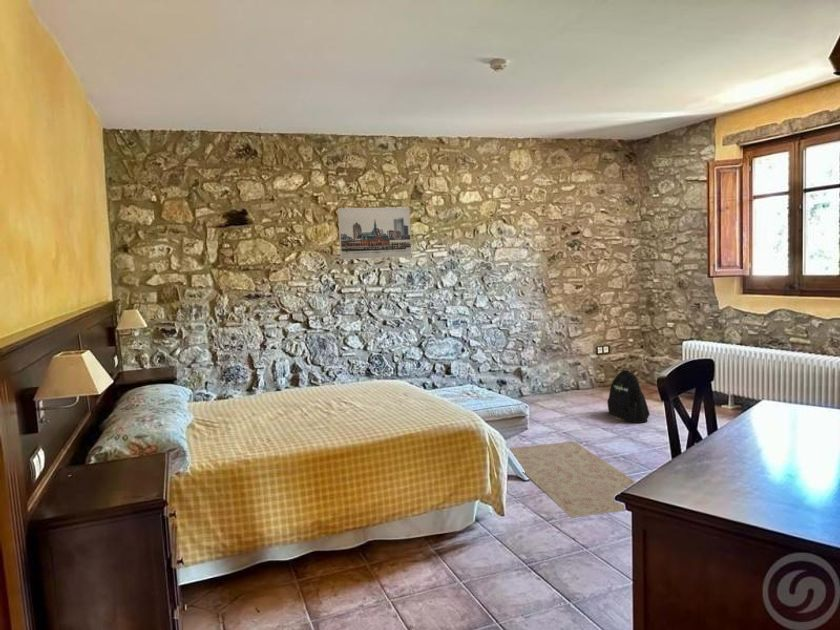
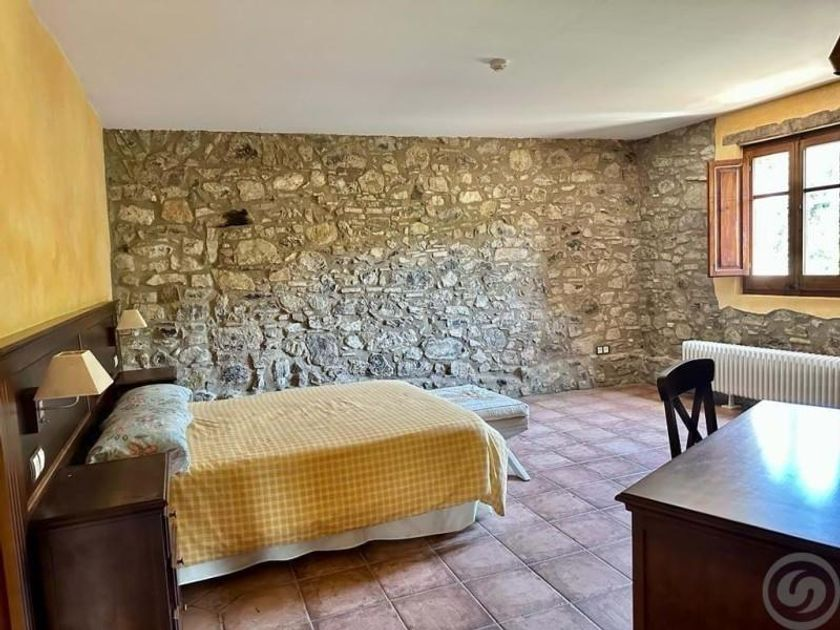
- rug [508,440,636,519]
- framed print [337,206,413,260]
- backpack [606,367,651,424]
